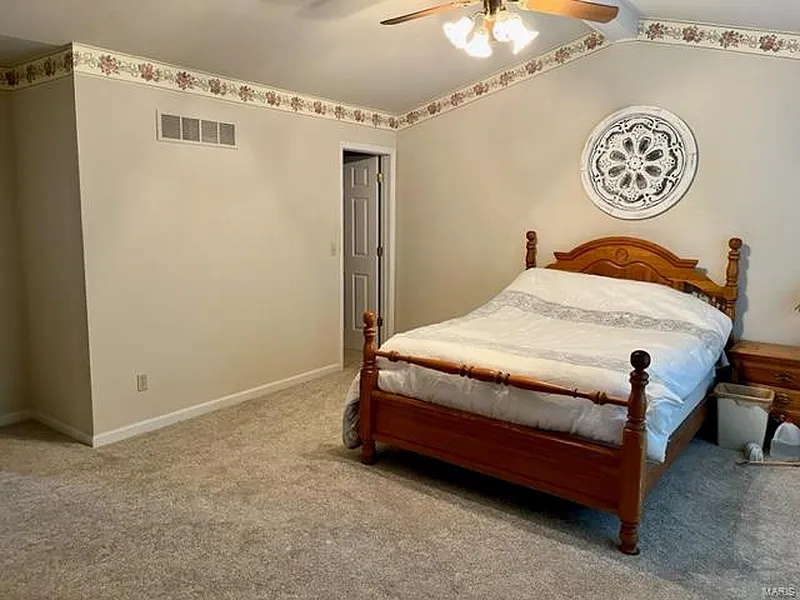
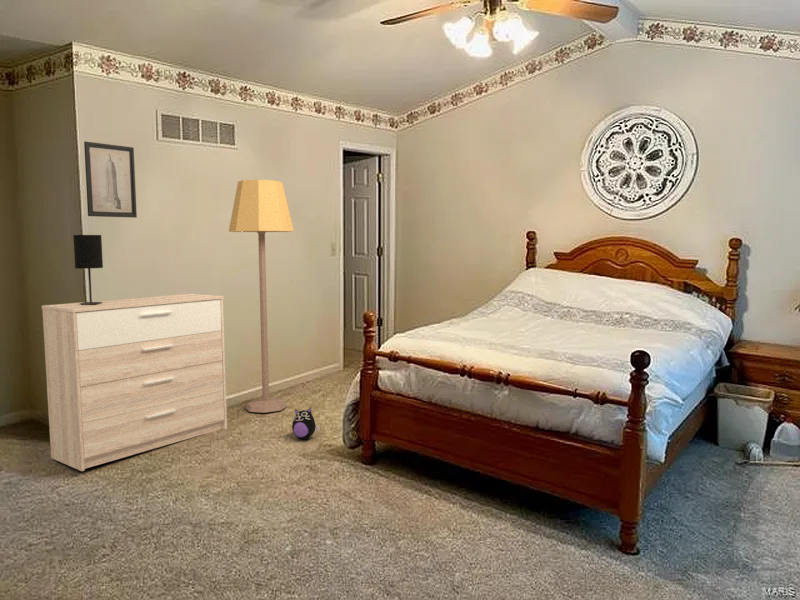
+ wall art [83,141,138,219]
+ plush toy [291,406,321,440]
+ table lamp [72,234,104,305]
+ lamp [228,179,295,414]
+ sideboard [41,293,228,472]
